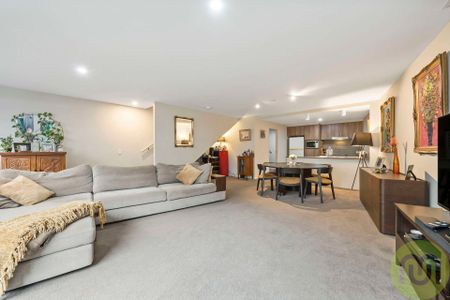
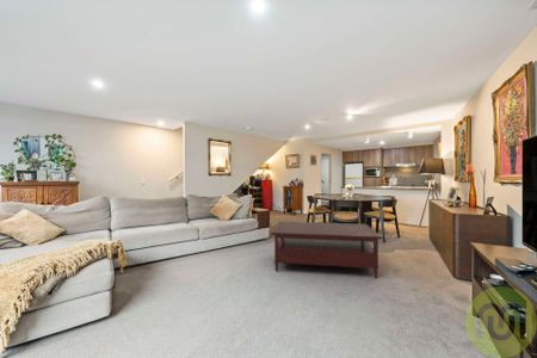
+ coffee table [271,221,383,279]
